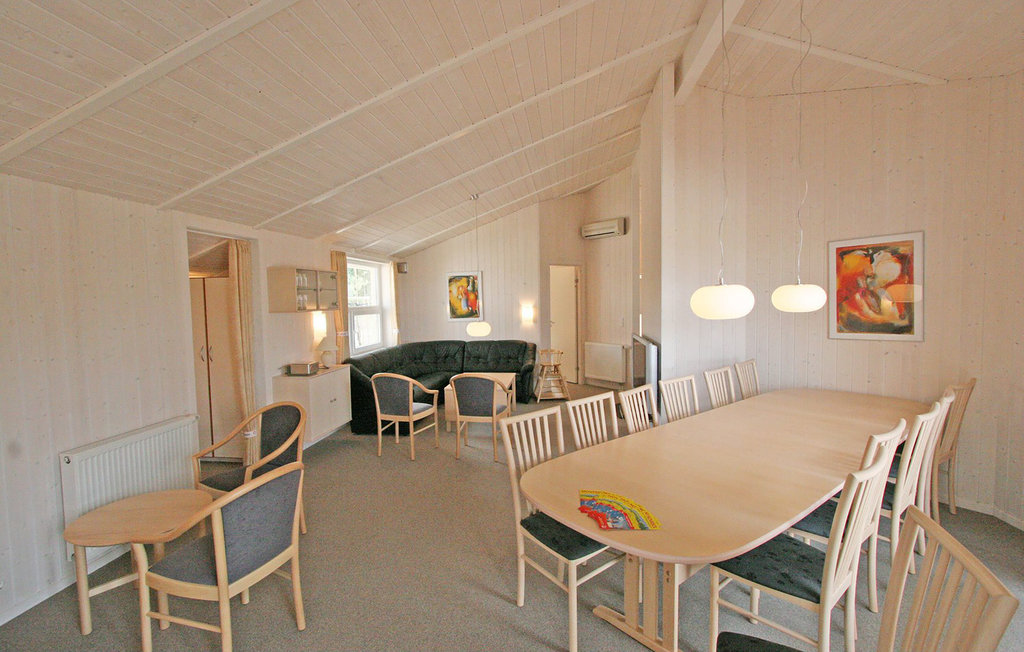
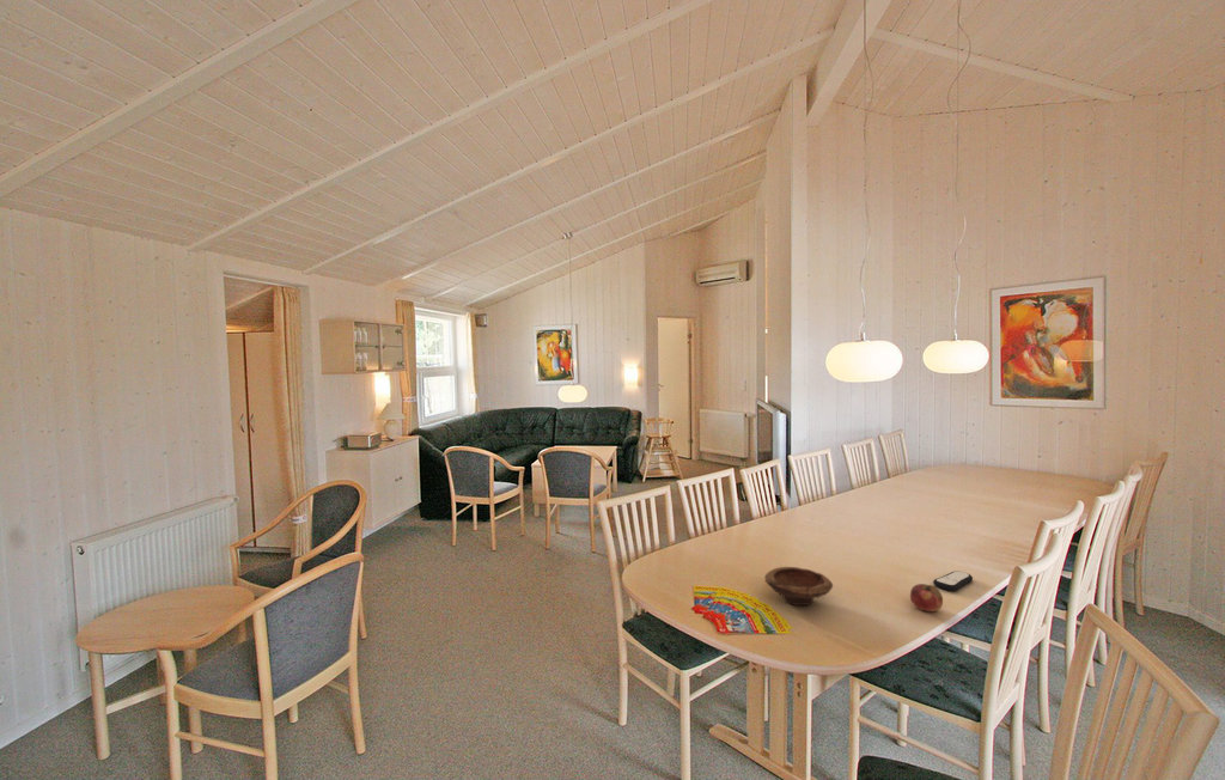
+ fruit [909,583,944,613]
+ bowl [763,566,834,607]
+ remote control [932,571,974,592]
